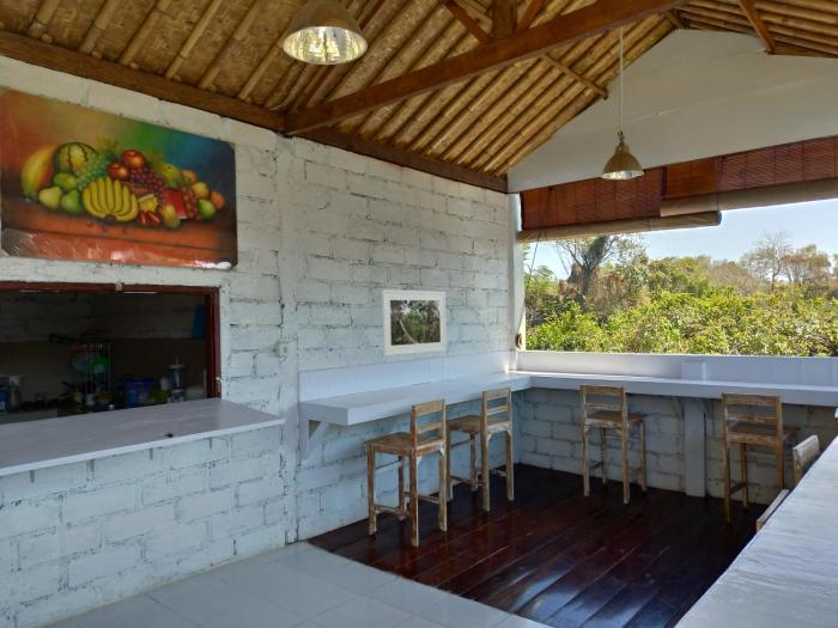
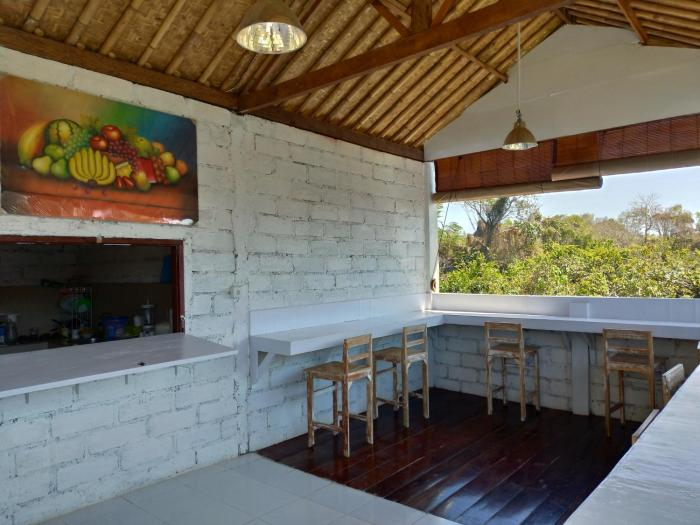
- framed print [381,288,448,358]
